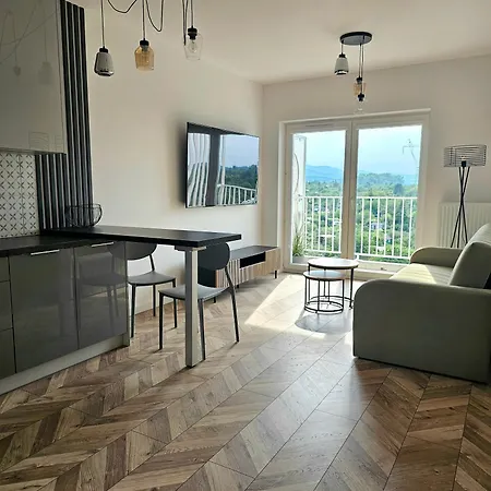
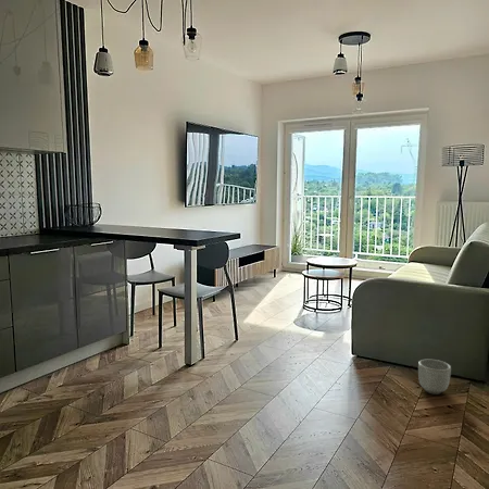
+ planter [417,359,452,396]
